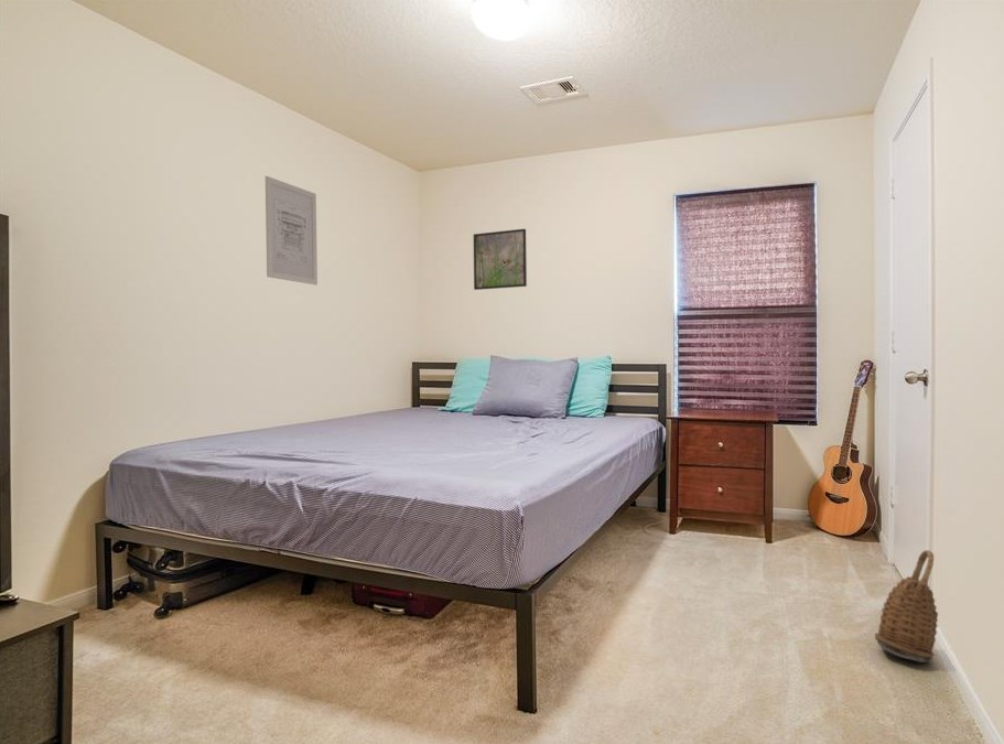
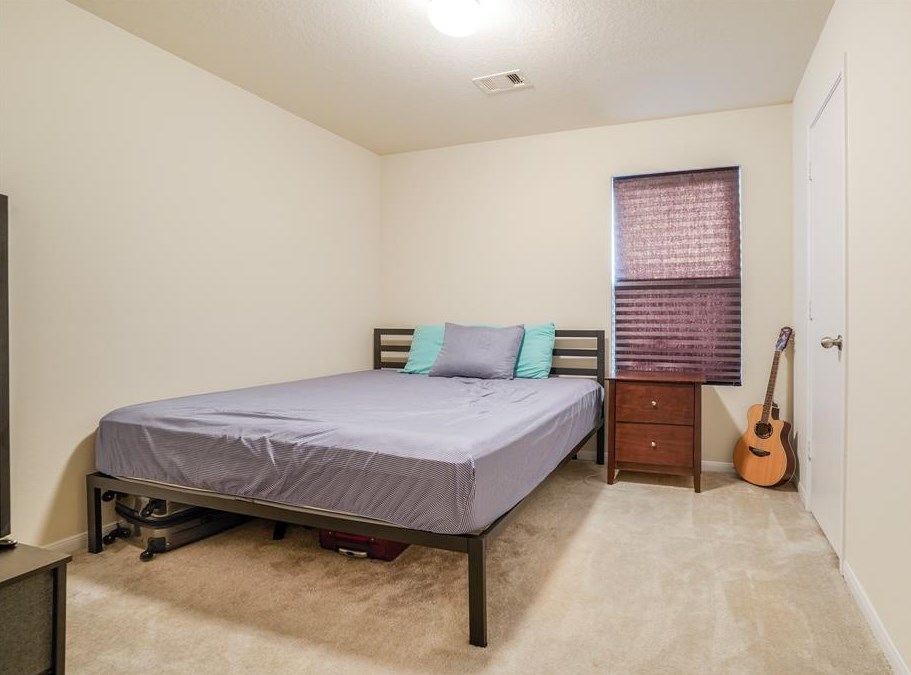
- basket [874,549,939,664]
- wall art [265,175,319,285]
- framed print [473,228,528,291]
